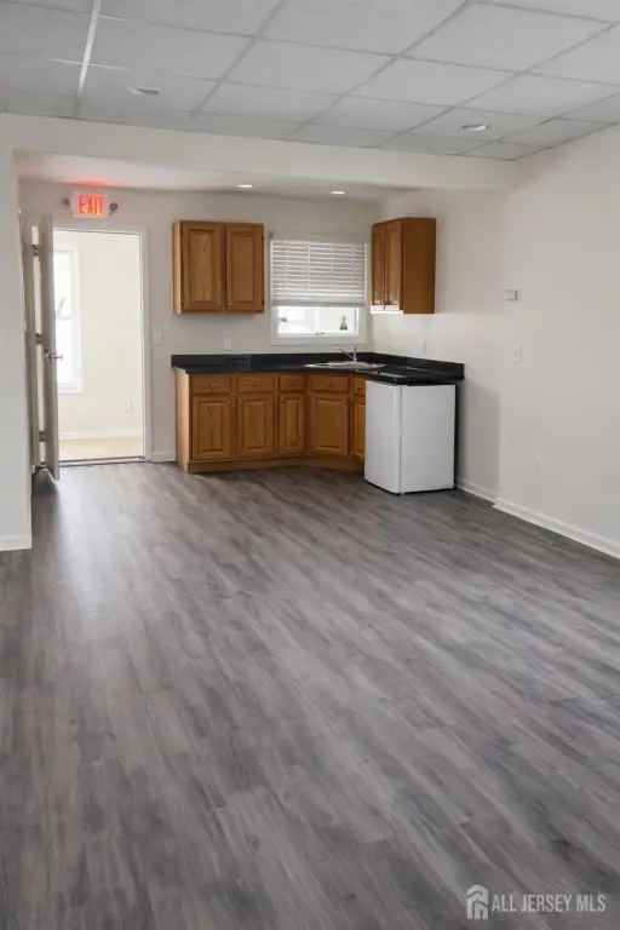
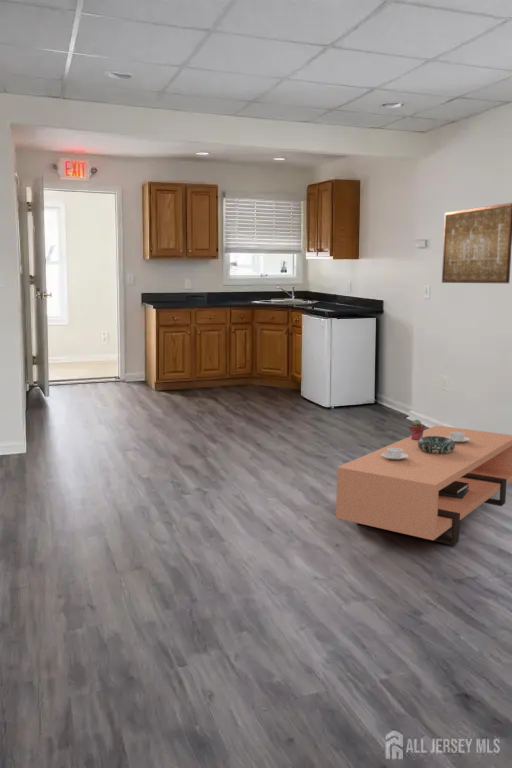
+ wall art [441,202,512,284]
+ decorative bowl [418,436,455,454]
+ coffee table [335,424,512,546]
+ potted succulent [408,419,426,440]
